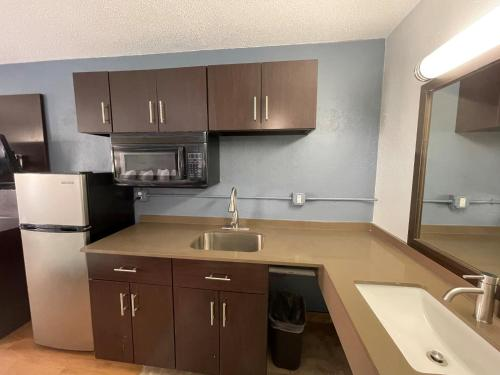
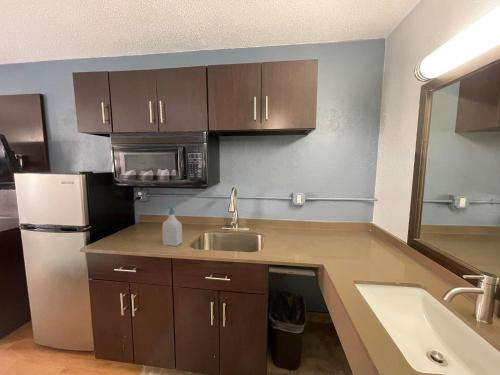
+ soap bottle [161,204,183,247]
